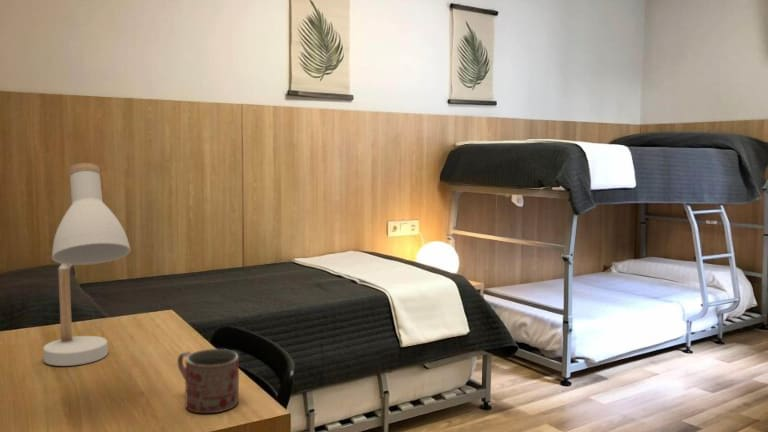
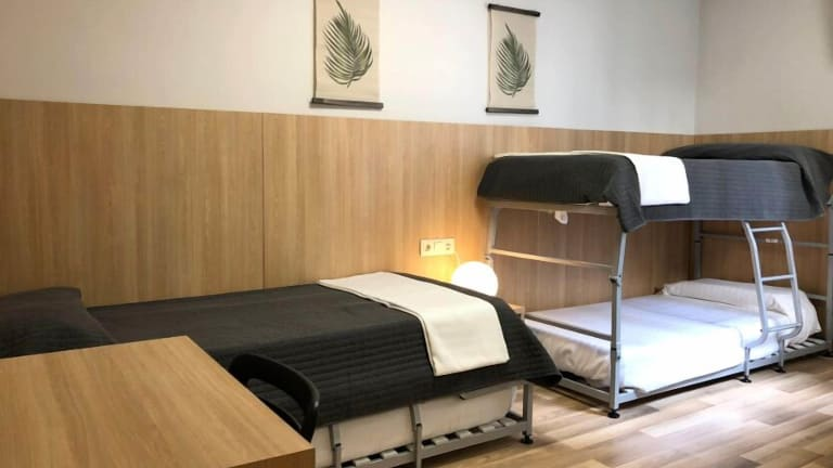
- mug [176,348,240,414]
- desk lamp [42,162,132,367]
